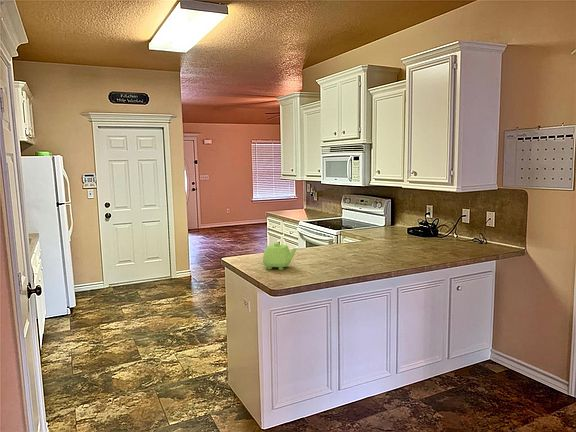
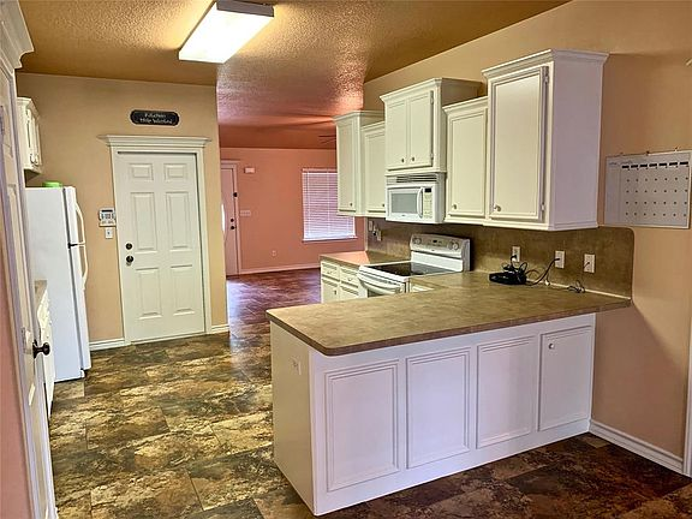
- teapot [262,242,298,271]
